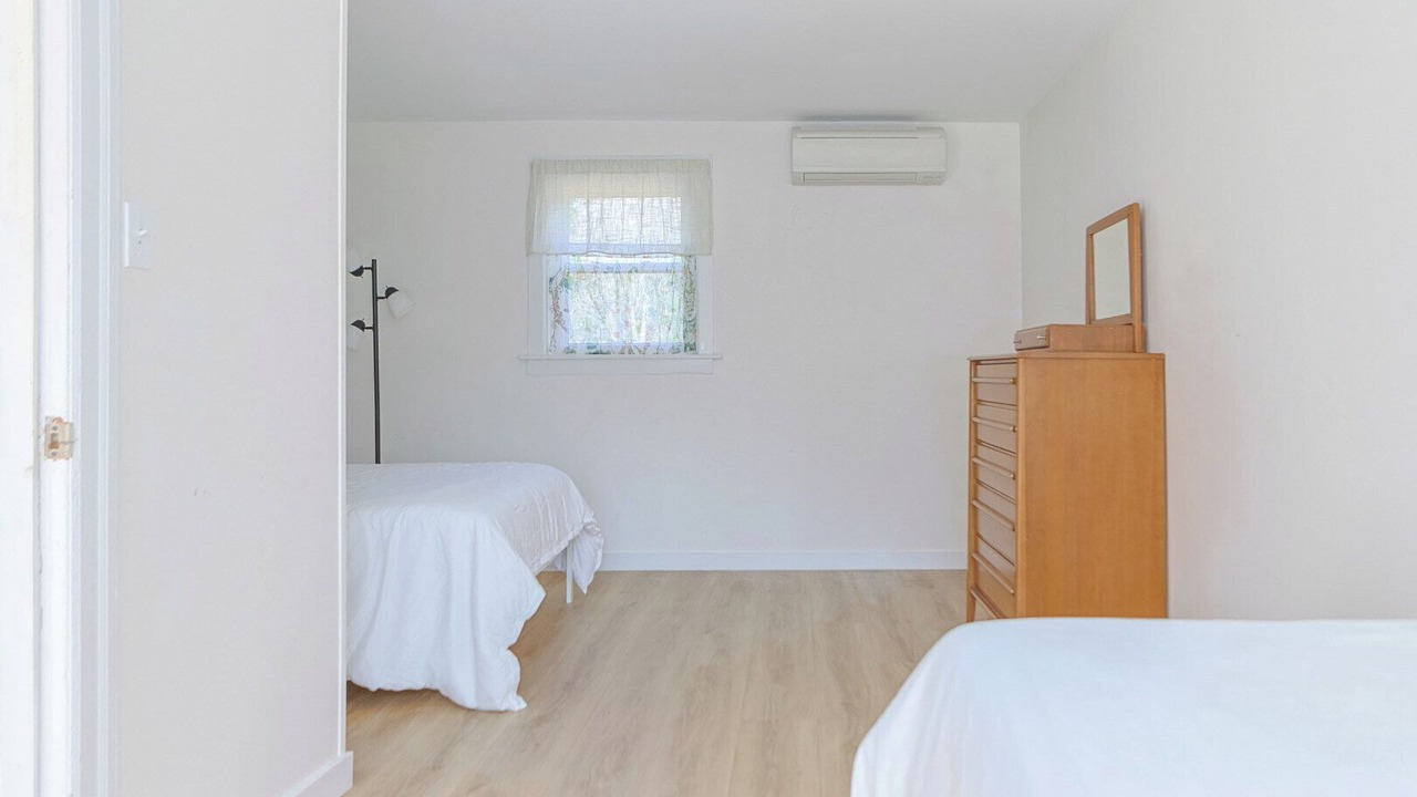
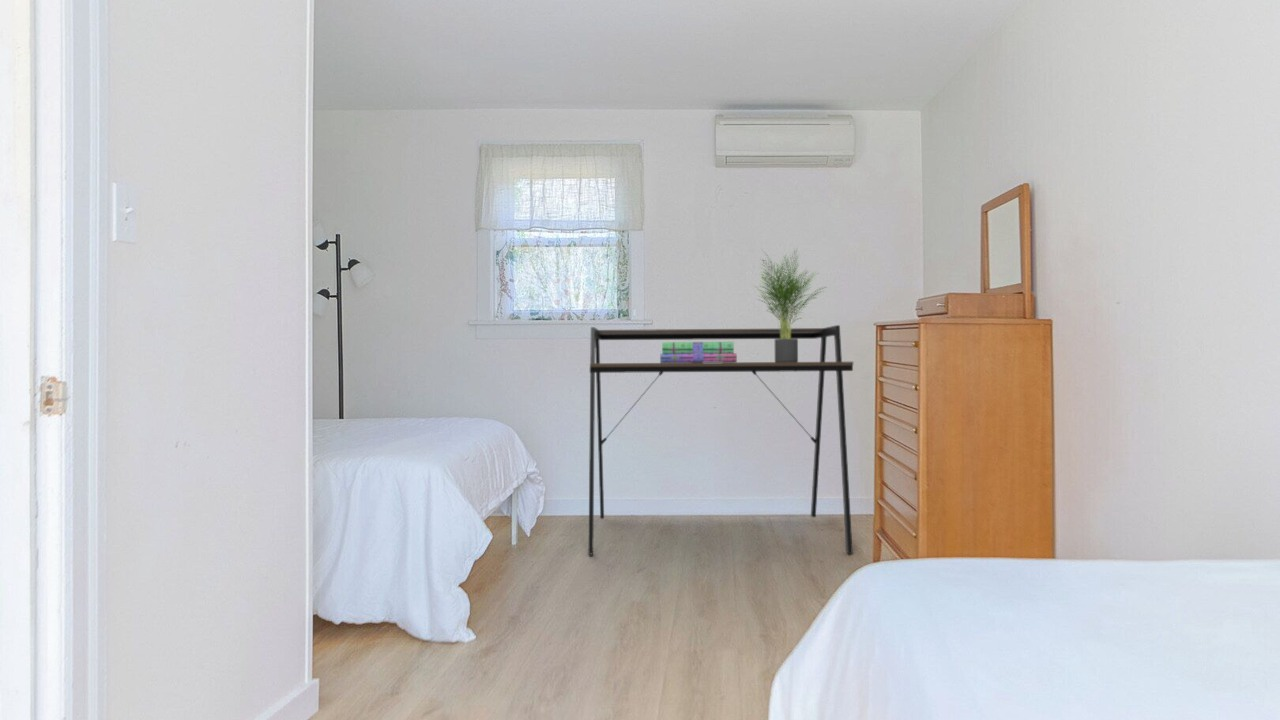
+ potted plant [751,247,826,362]
+ stack of books [659,341,738,363]
+ desk [588,324,854,555]
